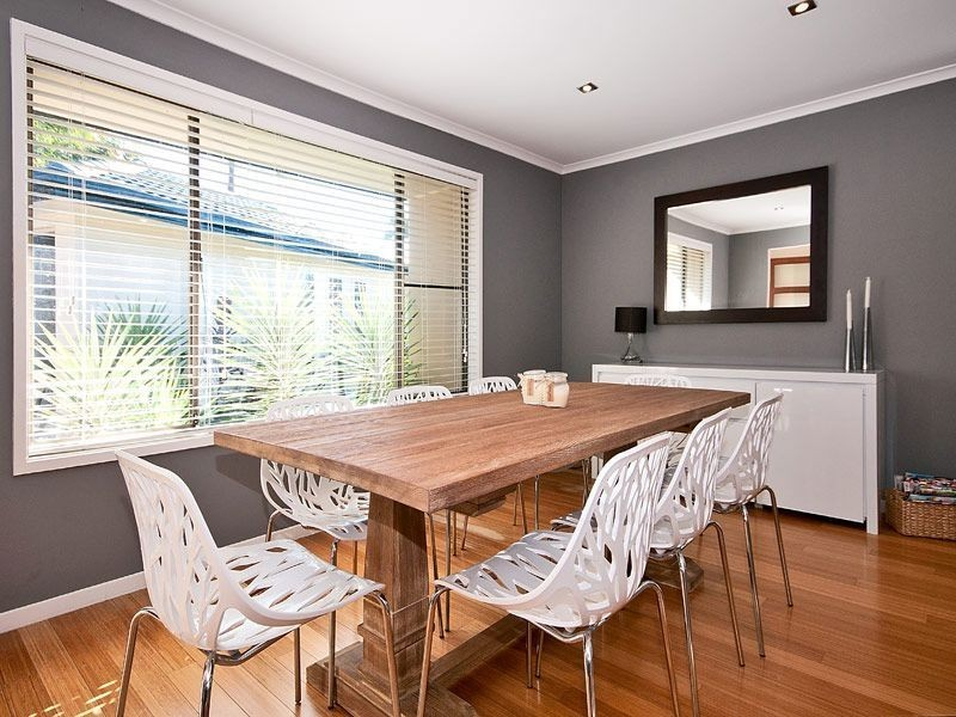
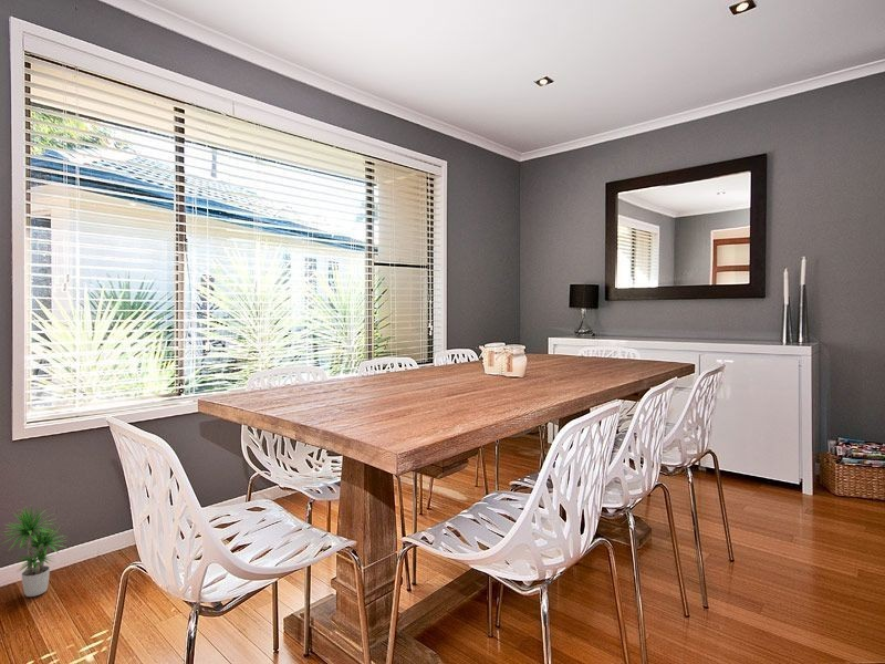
+ potted plant [0,506,67,598]
